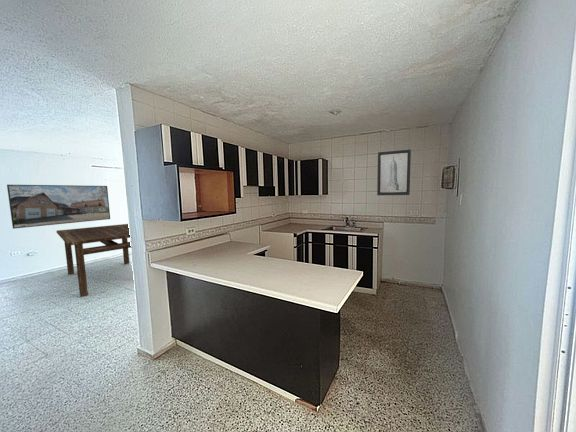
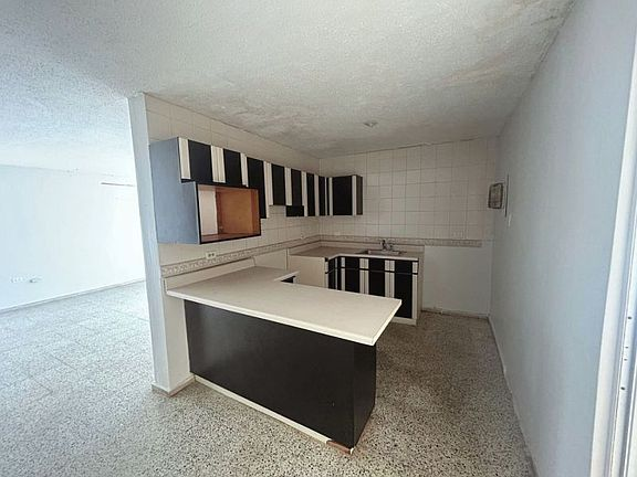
- dining table [56,223,132,298]
- wall art [376,149,412,196]
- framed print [6,184,111,230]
